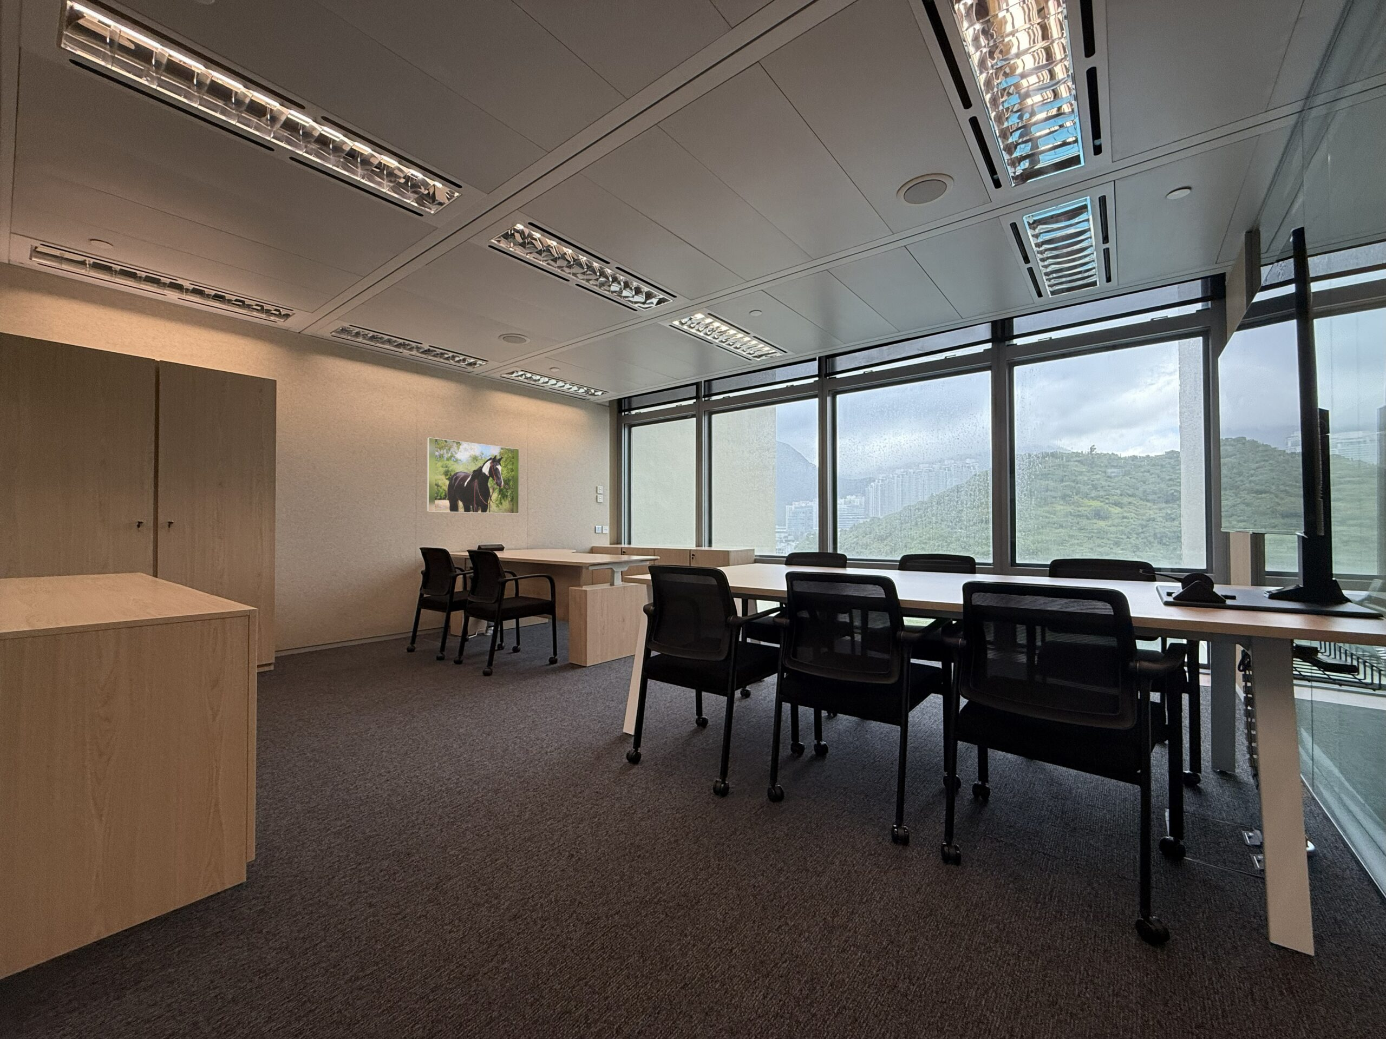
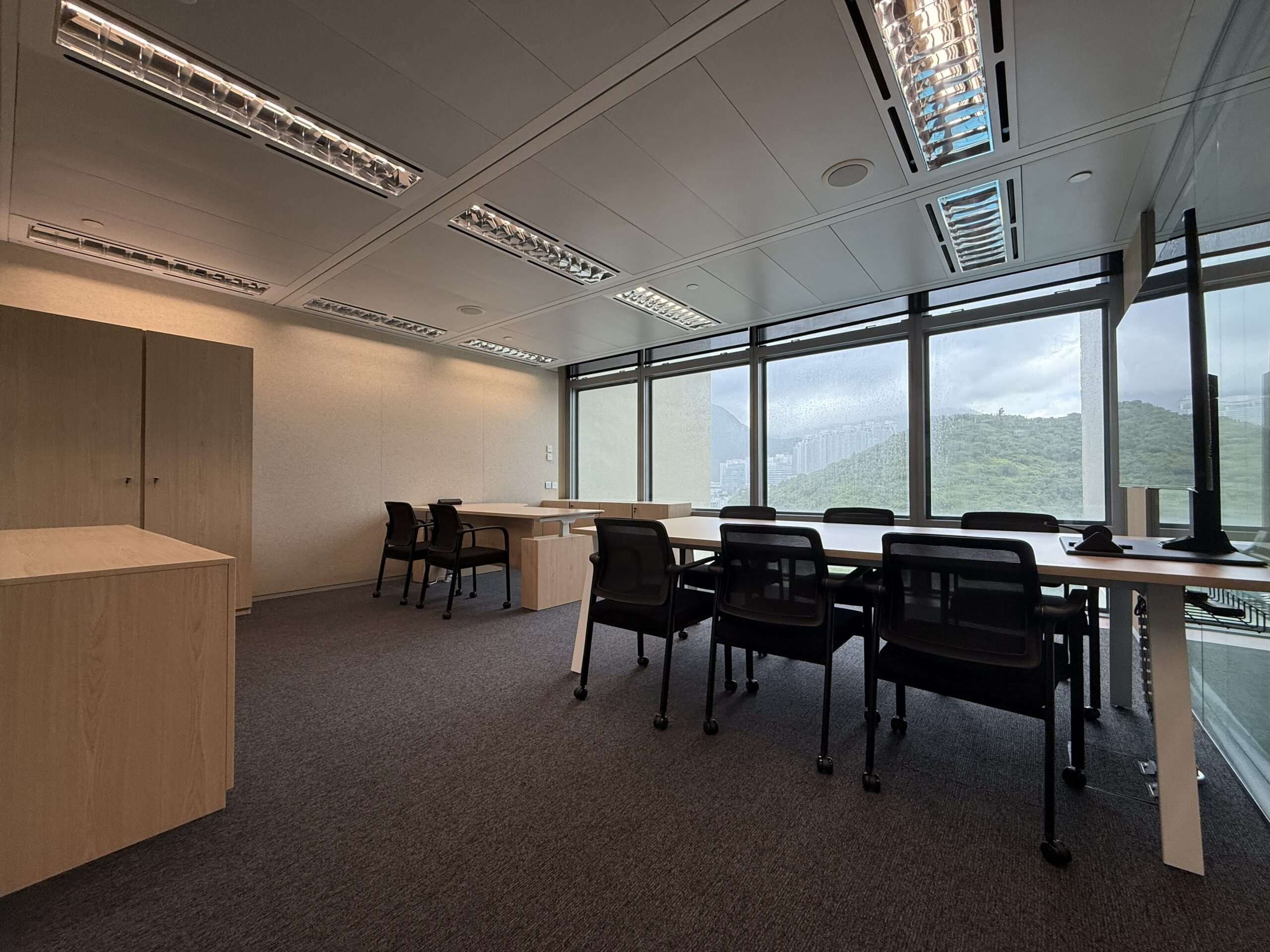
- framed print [426,437,519,514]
